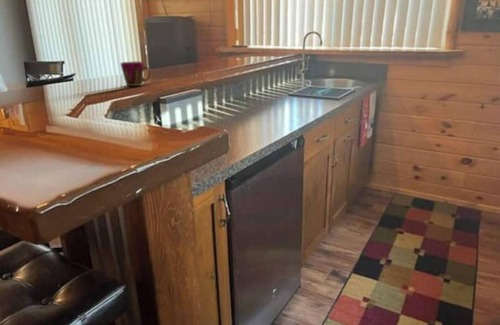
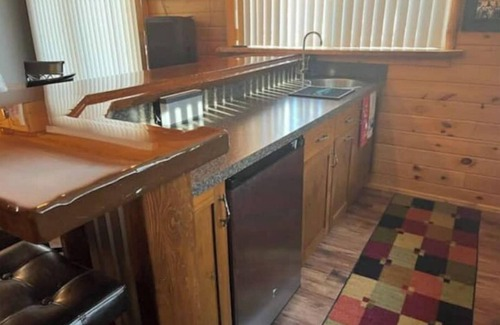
- cup [120,61,152,87]
